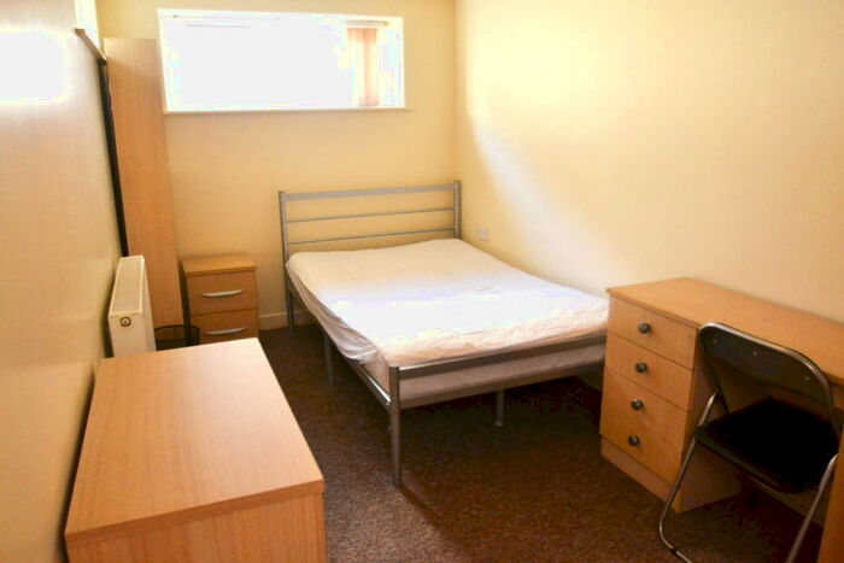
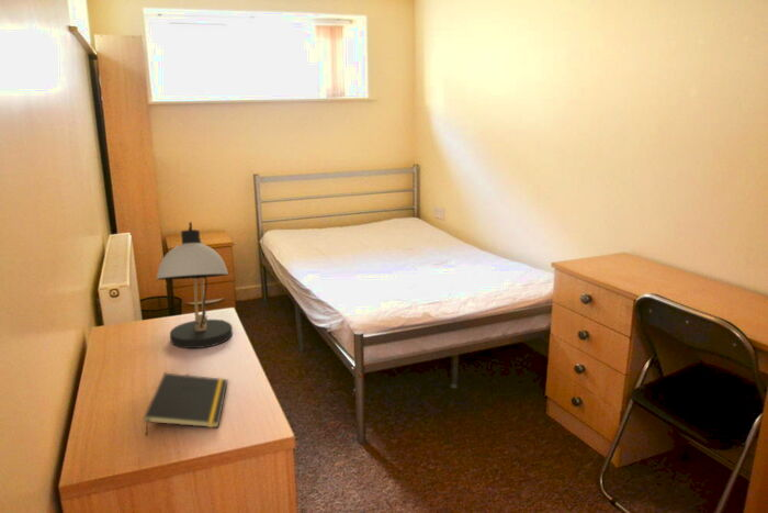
+ notepad [143,372,229,437]
+ desk lamp [156,221,234,349]
